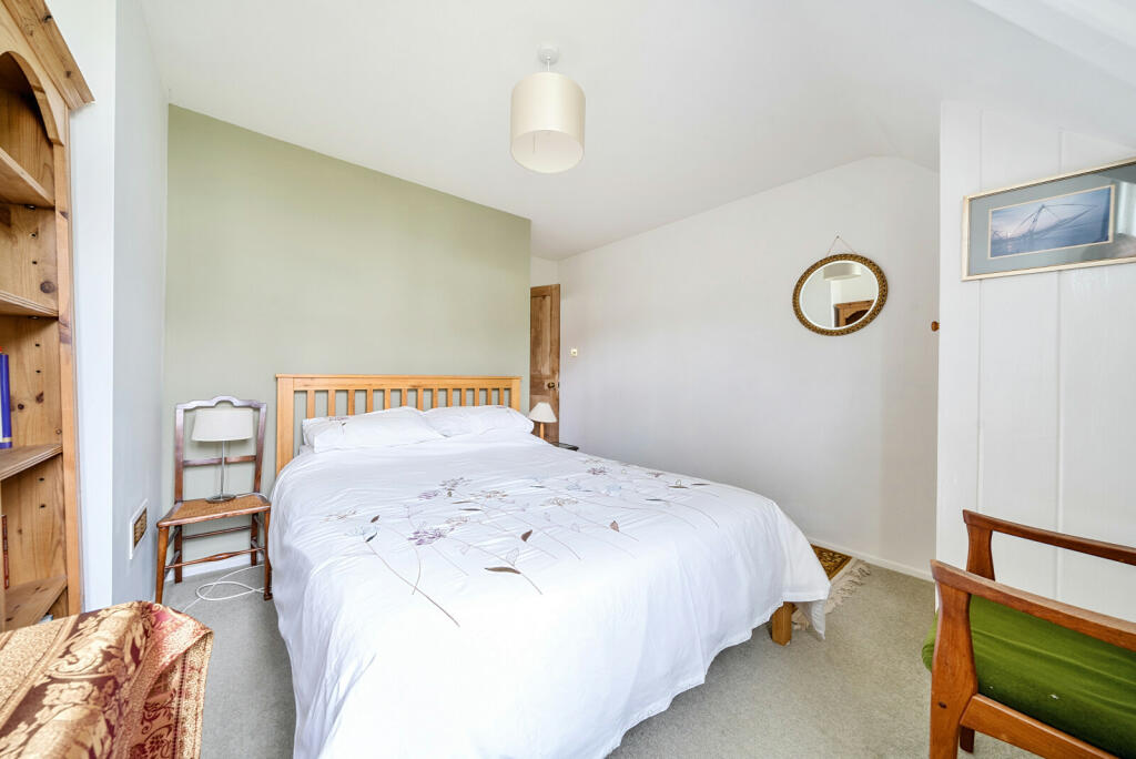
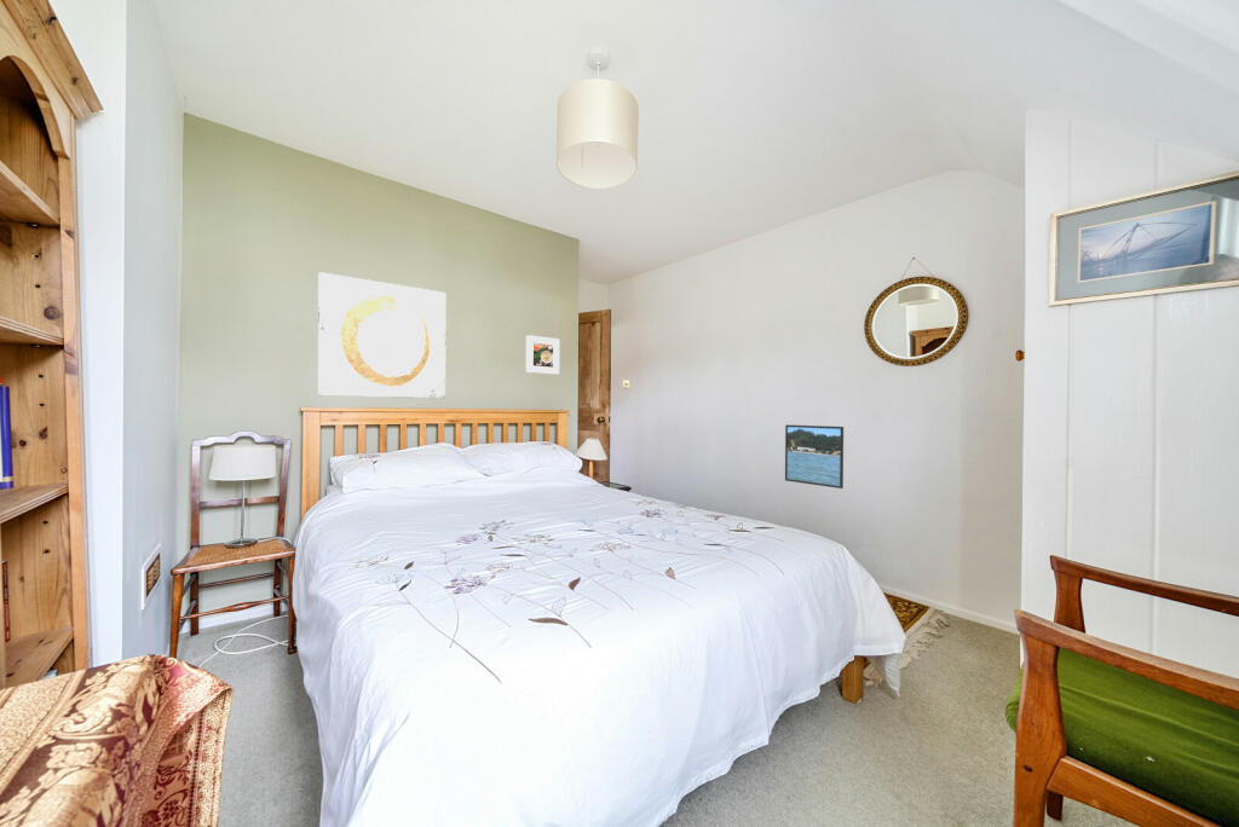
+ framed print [525,334,560,376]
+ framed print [784,423,845,490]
+ wall art [317,271,448,400]
